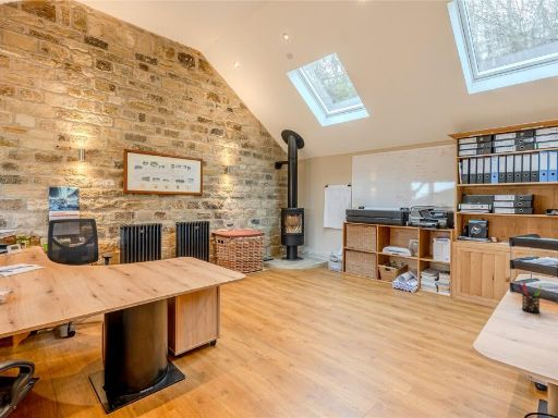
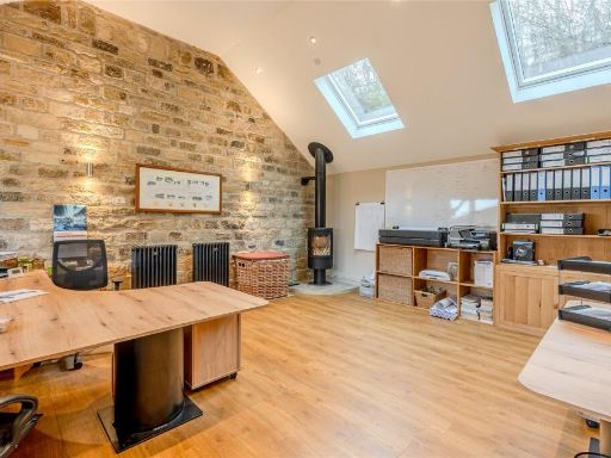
- pen holder [517,281,543,314]
